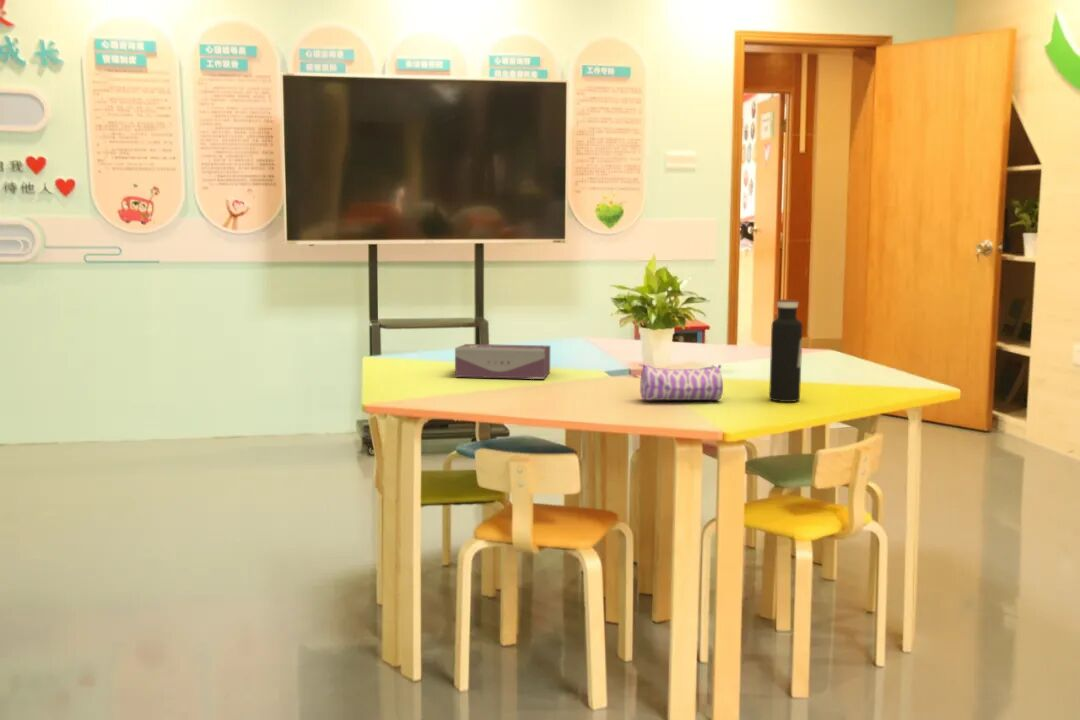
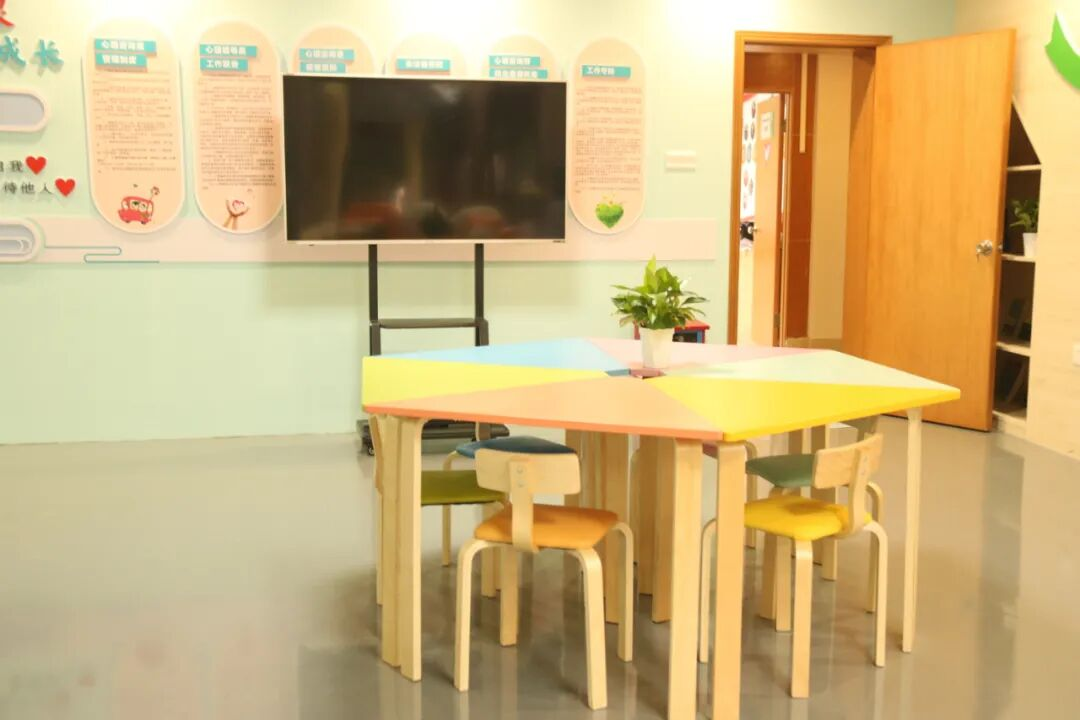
- pencil case [638,363,724,401]
- tissue box [454,343,551,380]
- water bottle [768,298,803,403]
